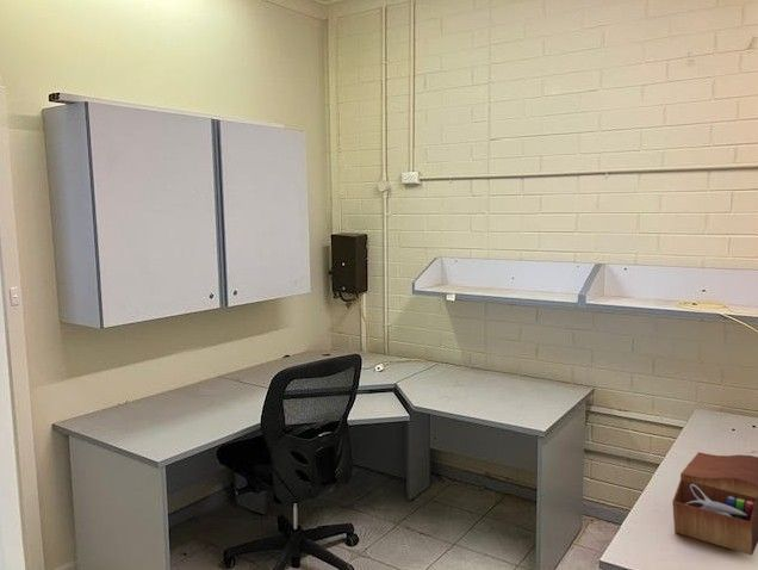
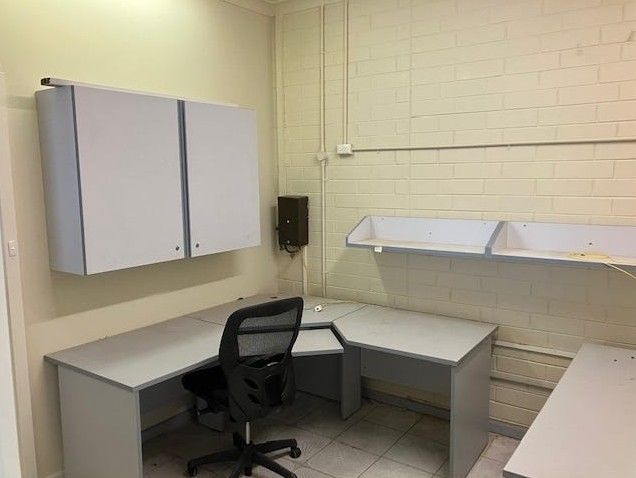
- sewing box [671,451,758,557]
